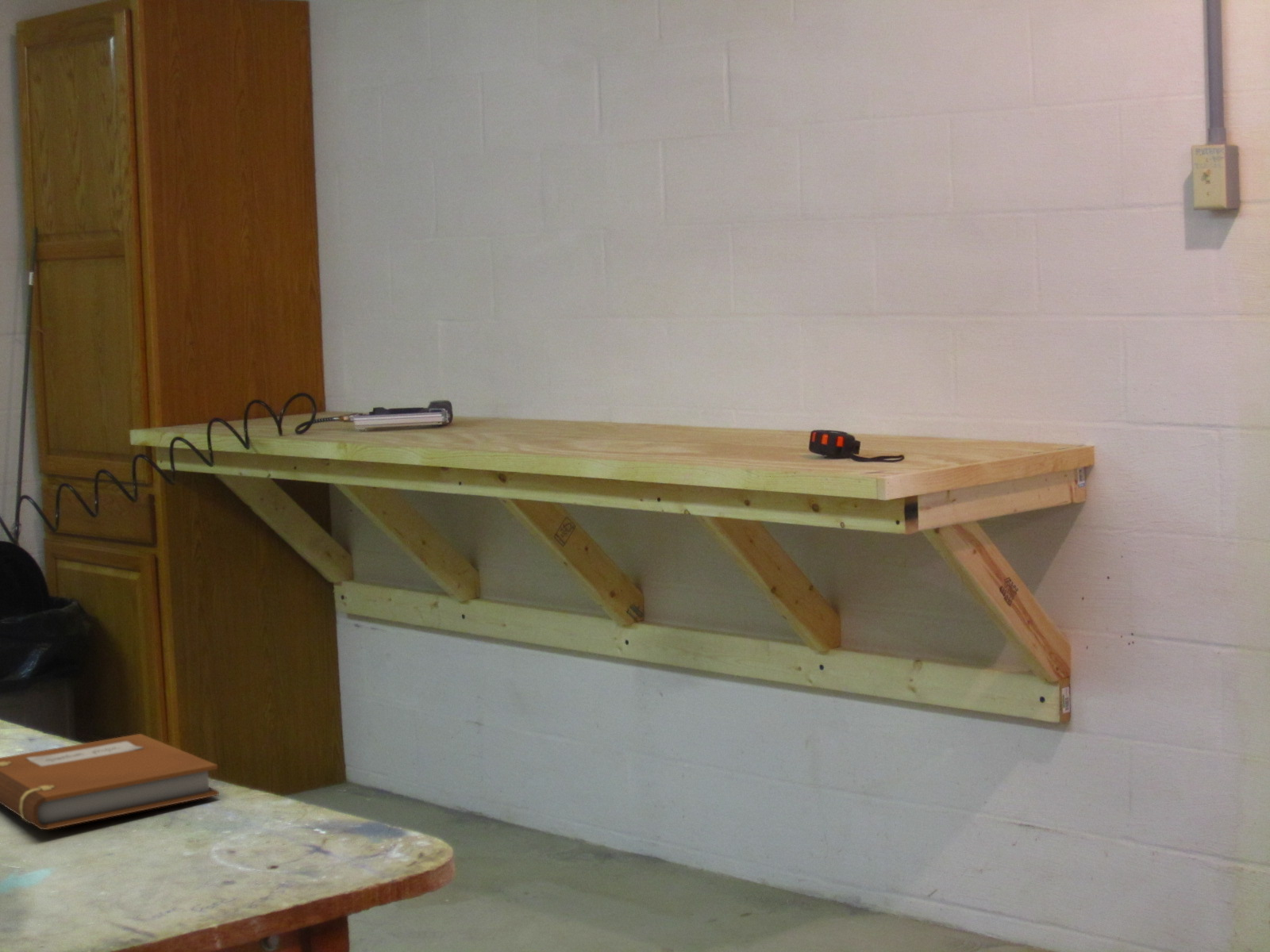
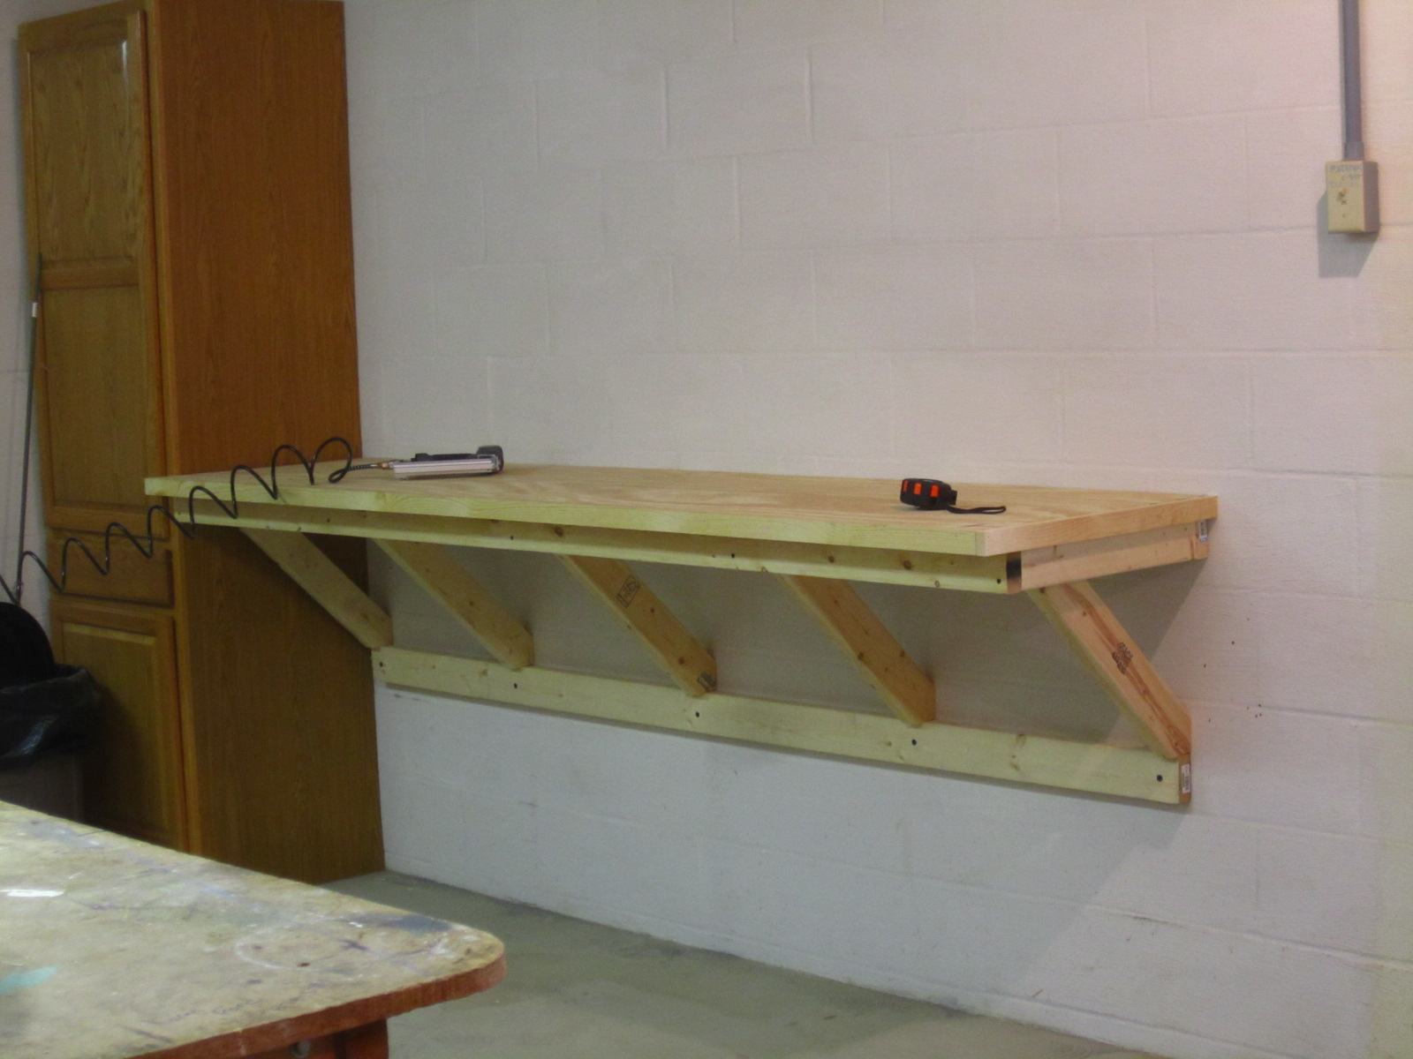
- notebook [0,733,220,831]
